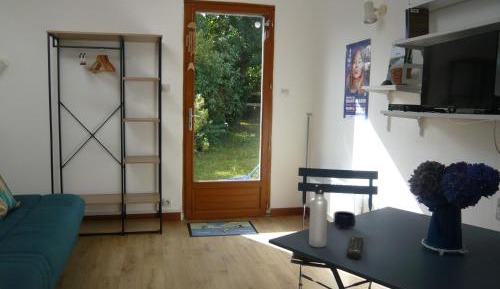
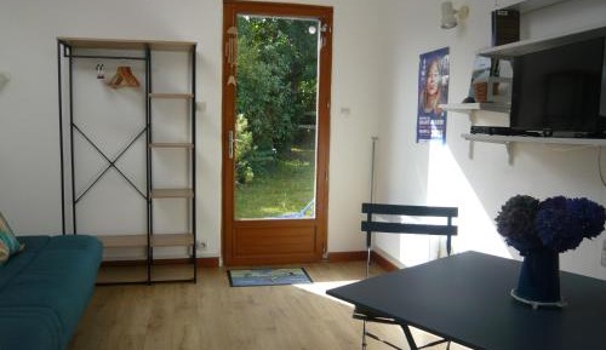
- water bottle [308,184,329,248]
- mug [333,210,356,230]
- remote control [346,236,364,260]
